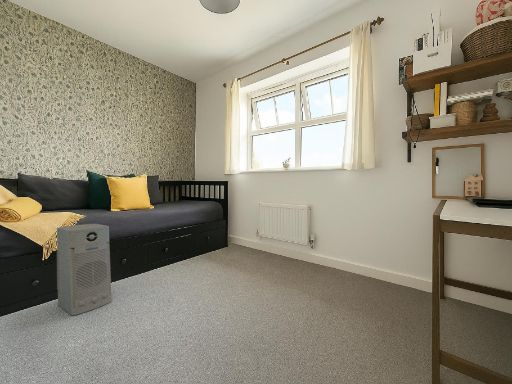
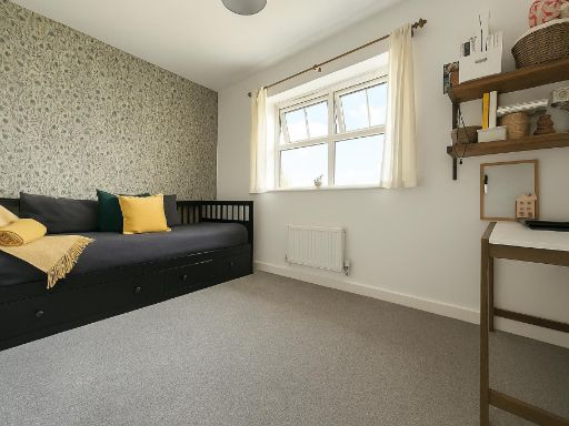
- air purifier [56,223,113,317]
